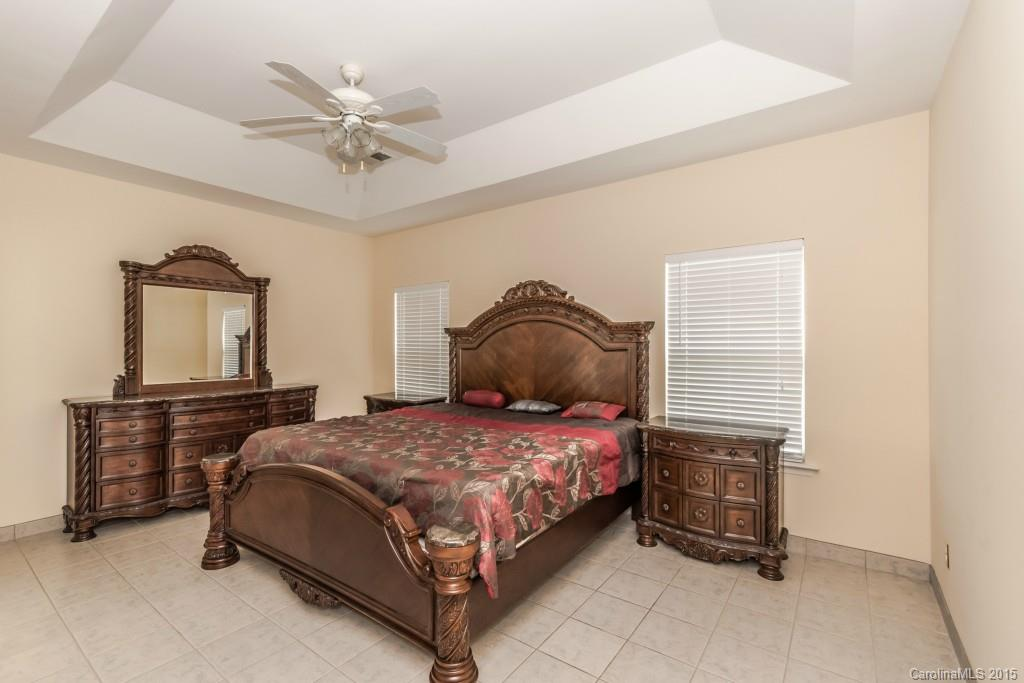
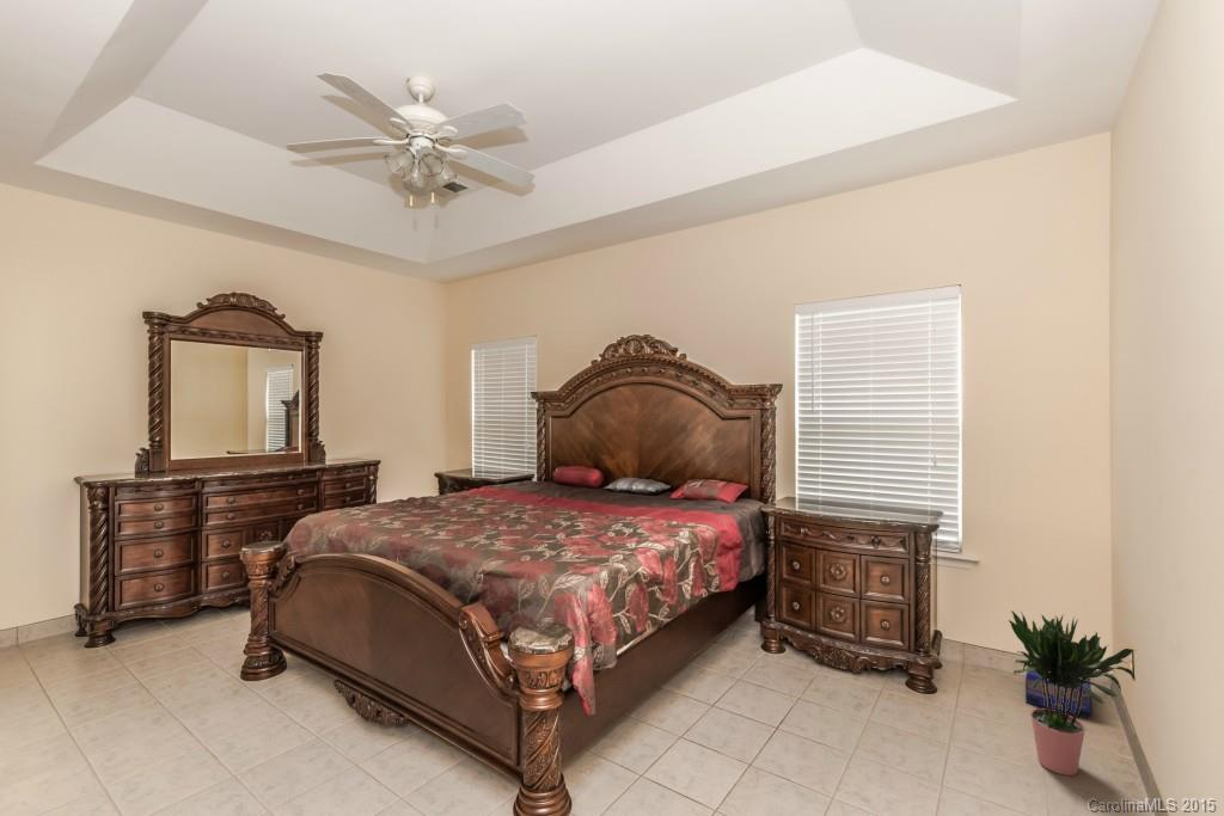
+ potted plant [1008,609,1138,777]
+ headphone box [1024,663,1093,720]
